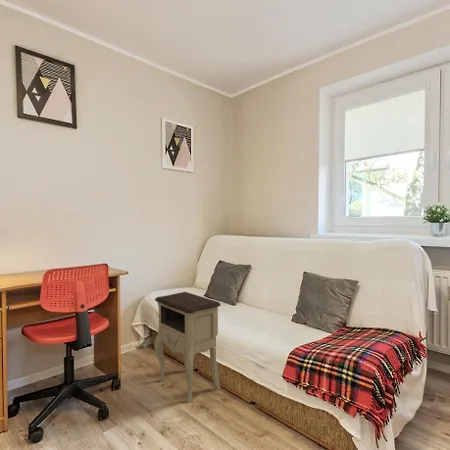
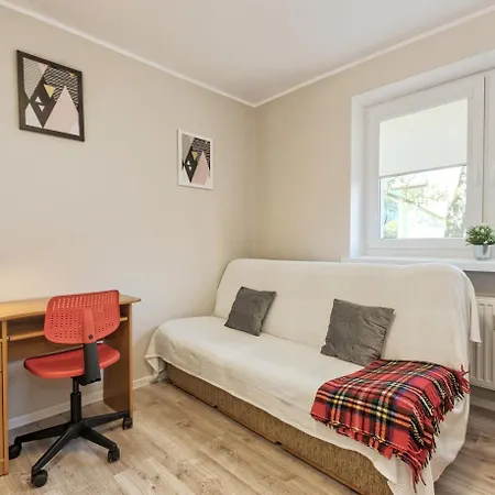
- nightstand [153,291,222,404]
